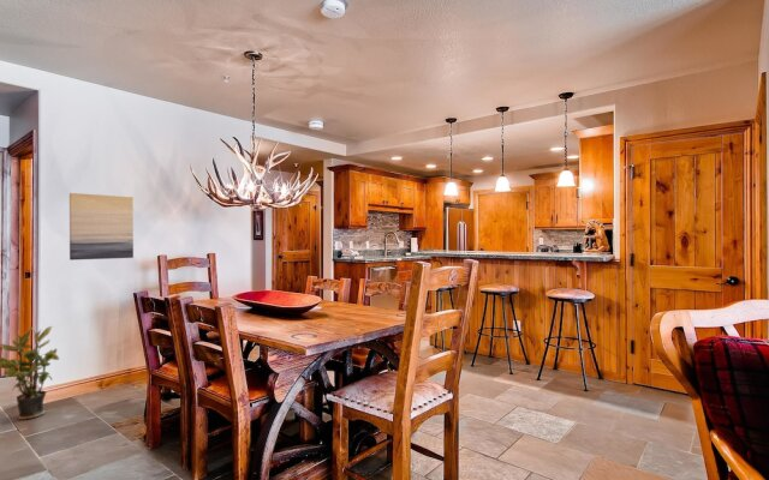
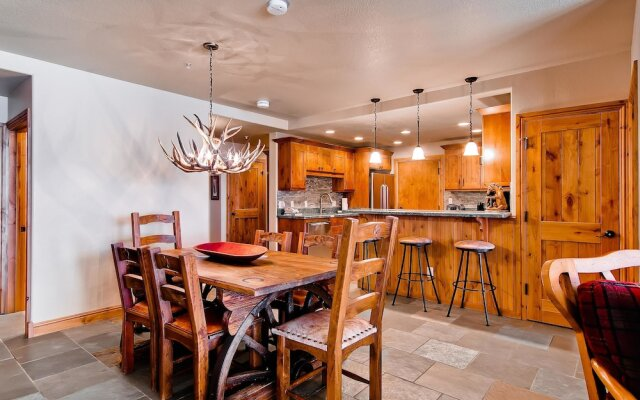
- wall art [68,192,135,262]
- potted plant [0,325,60,421]
